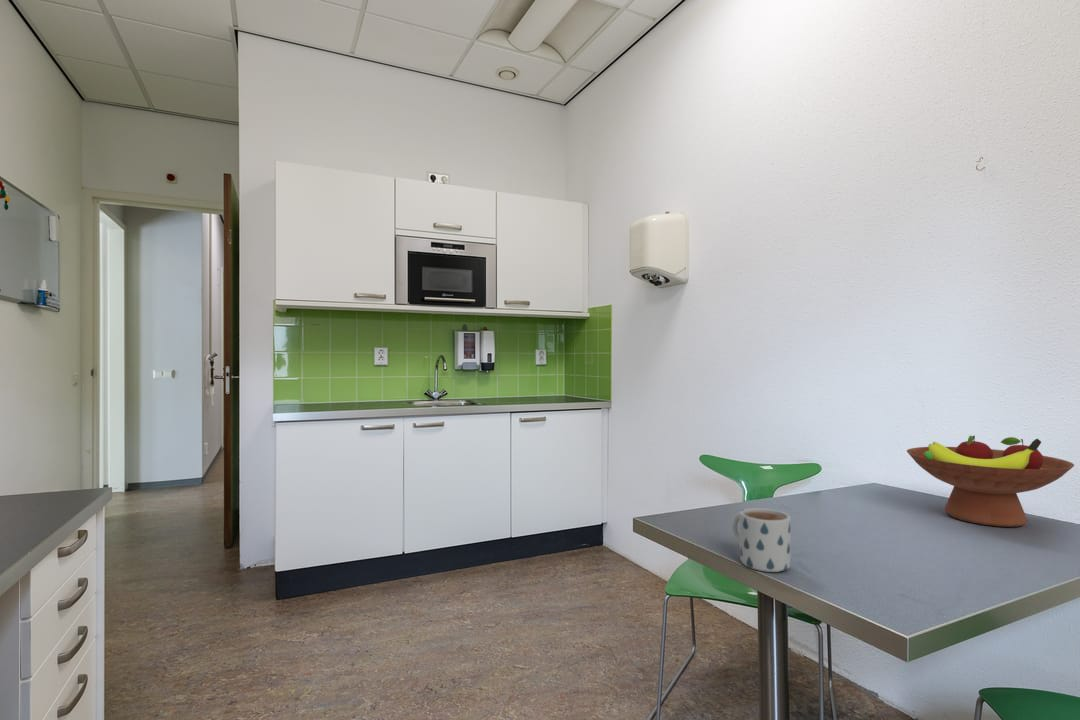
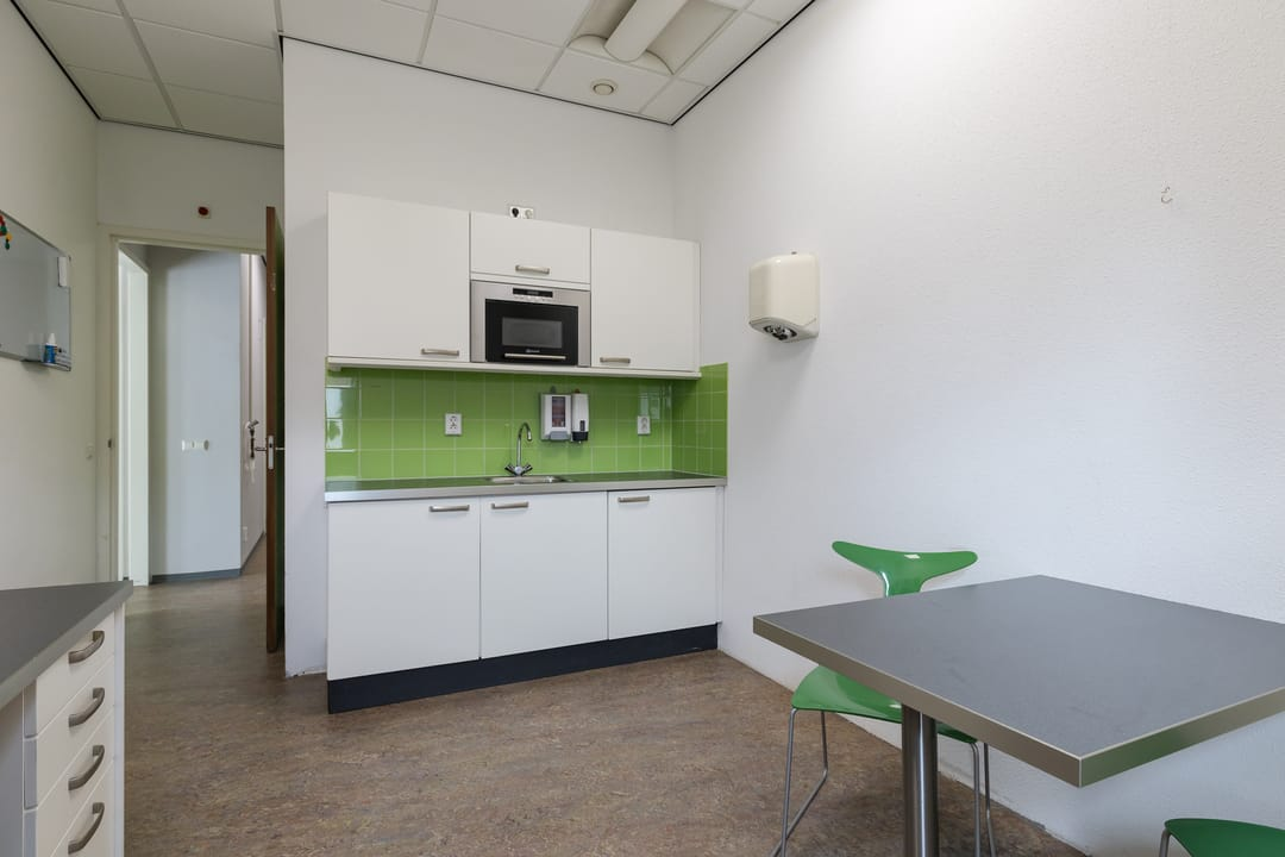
- mug [731,507,792,573]
- fruit bowl [906,435,1075,528]
